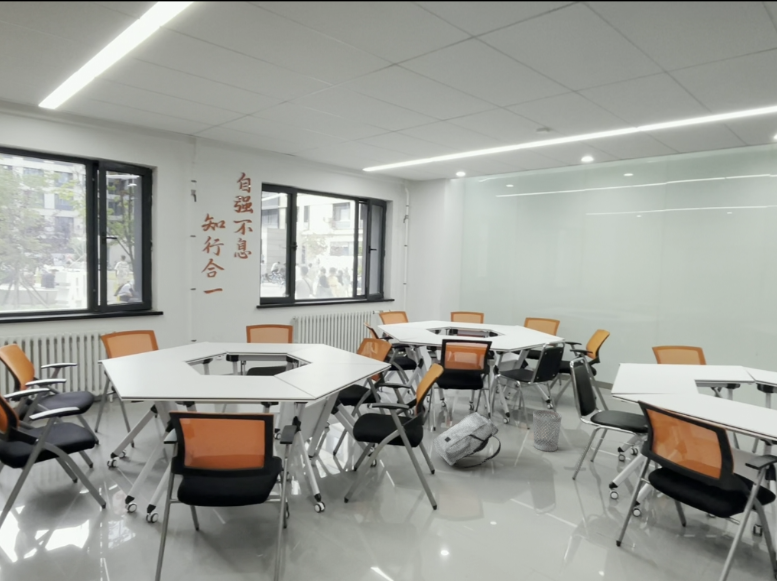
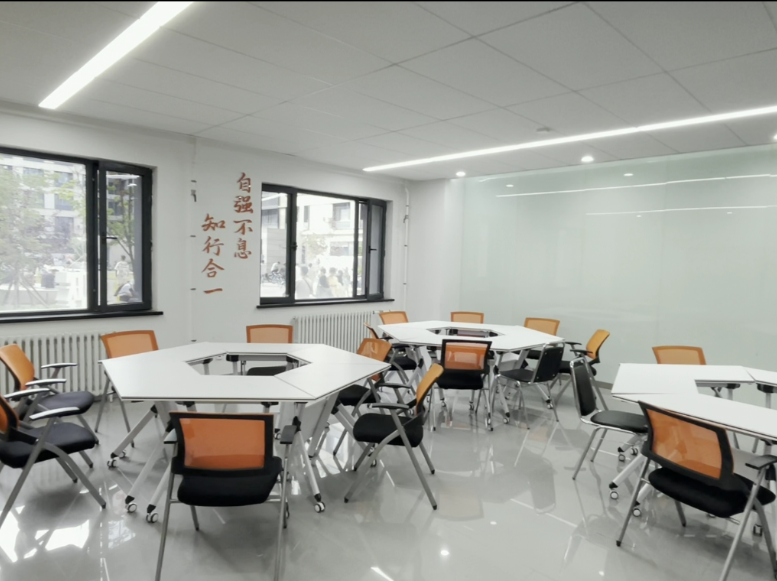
- wastebasket [532,409,563,452]
- backpack [432,411,502,468]
